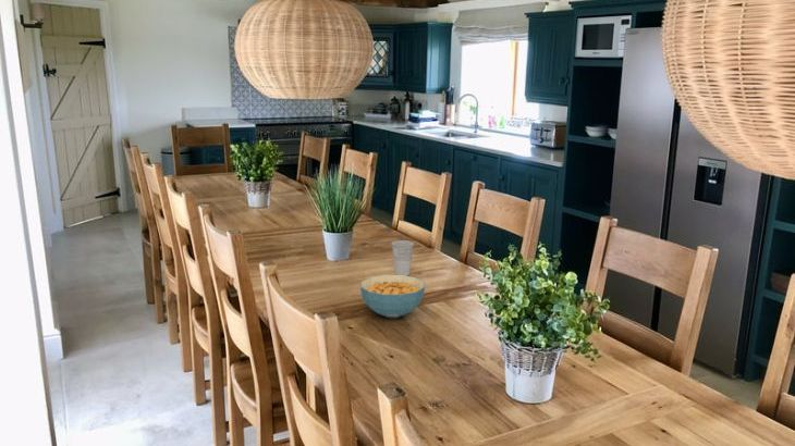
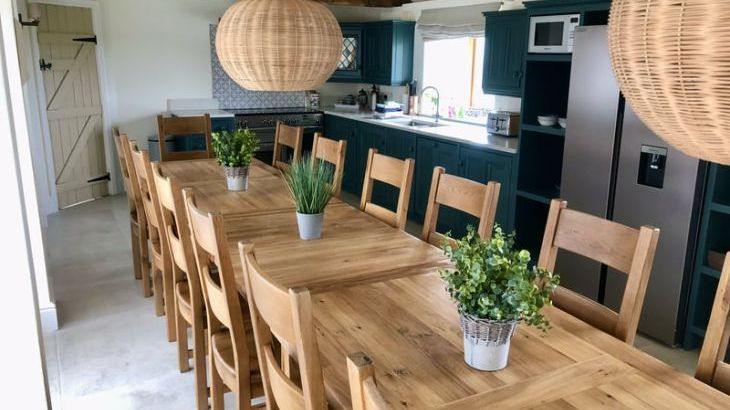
- cup [390,239,415,276]
- cereal bowl [359,274,426,319]
